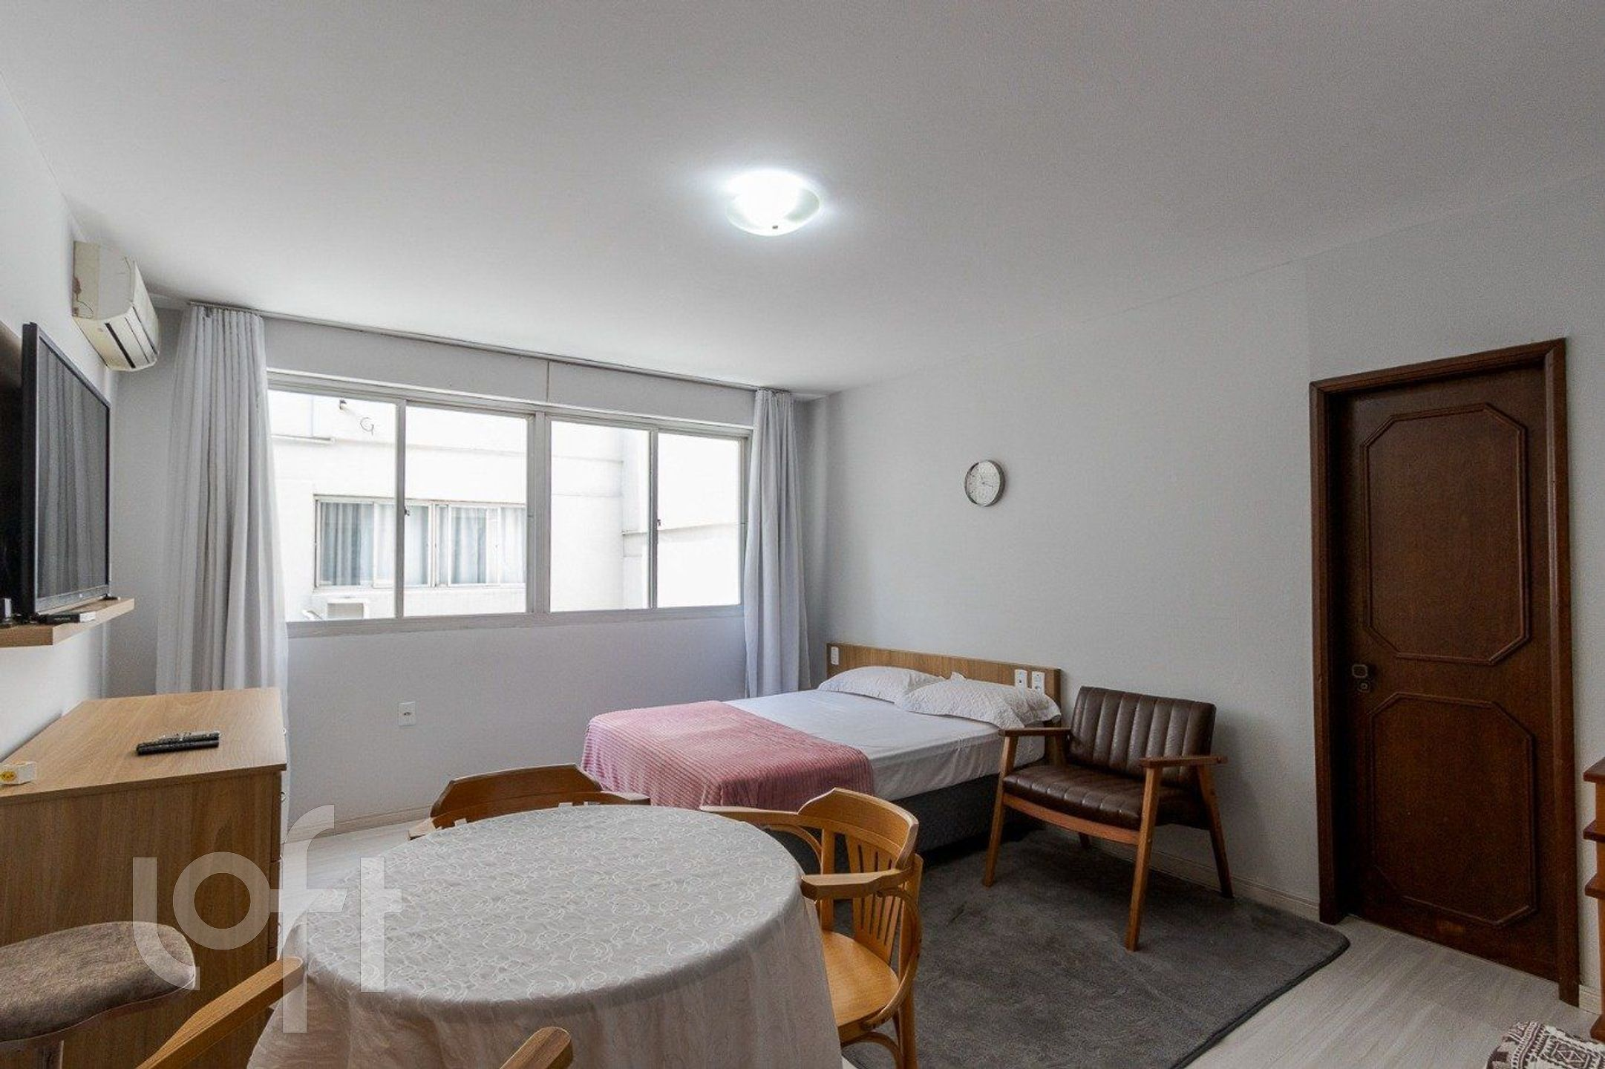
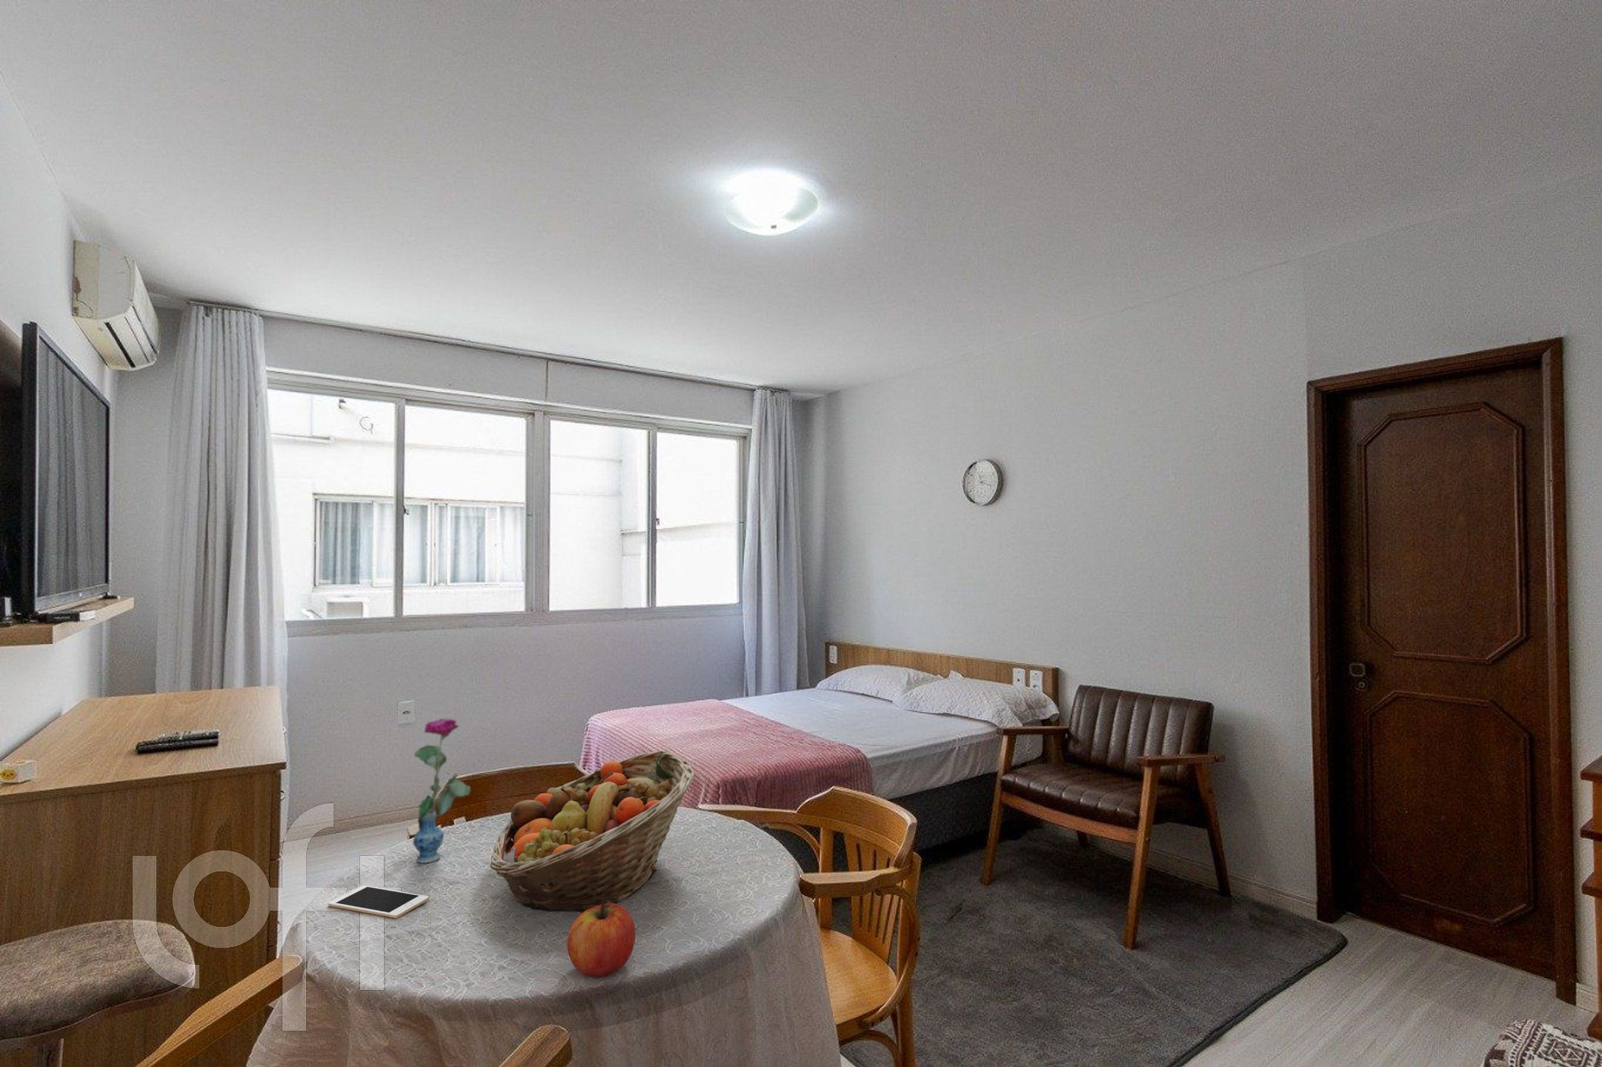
+ fruit basket [490,750,696,913]
+ vase [413,717,472,865]
+ apple [566,899,636,978]
+ cell phone [328,885,430,919]
